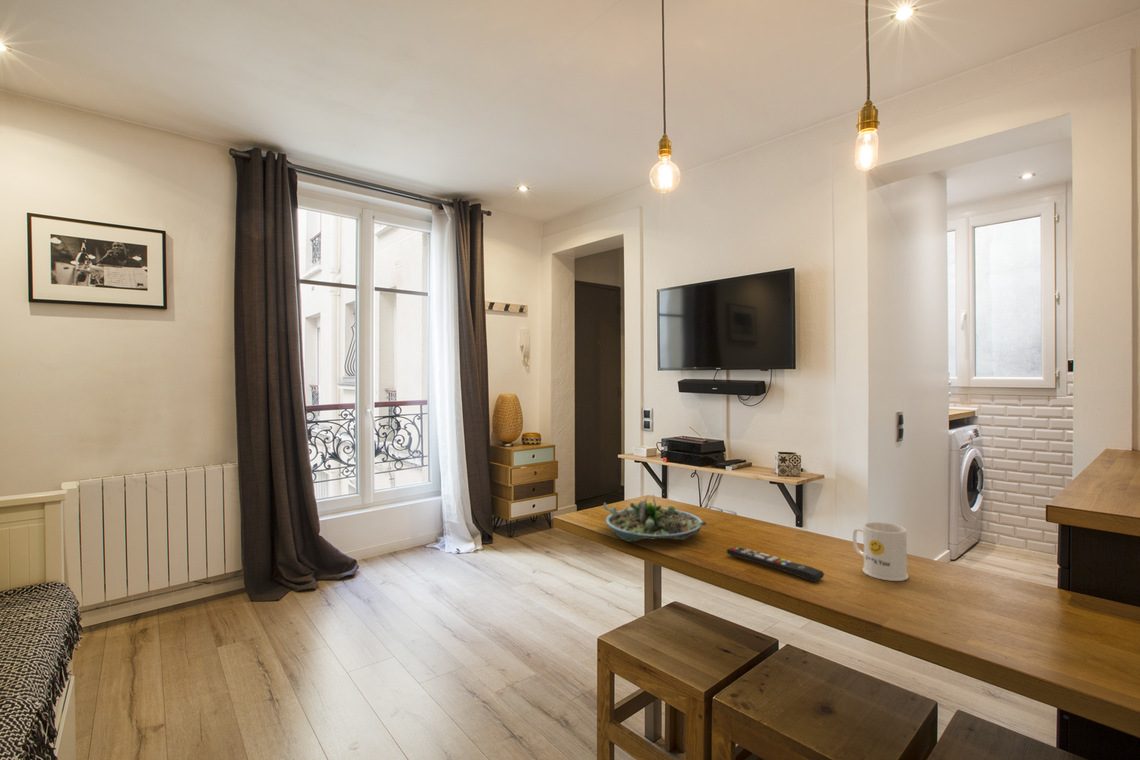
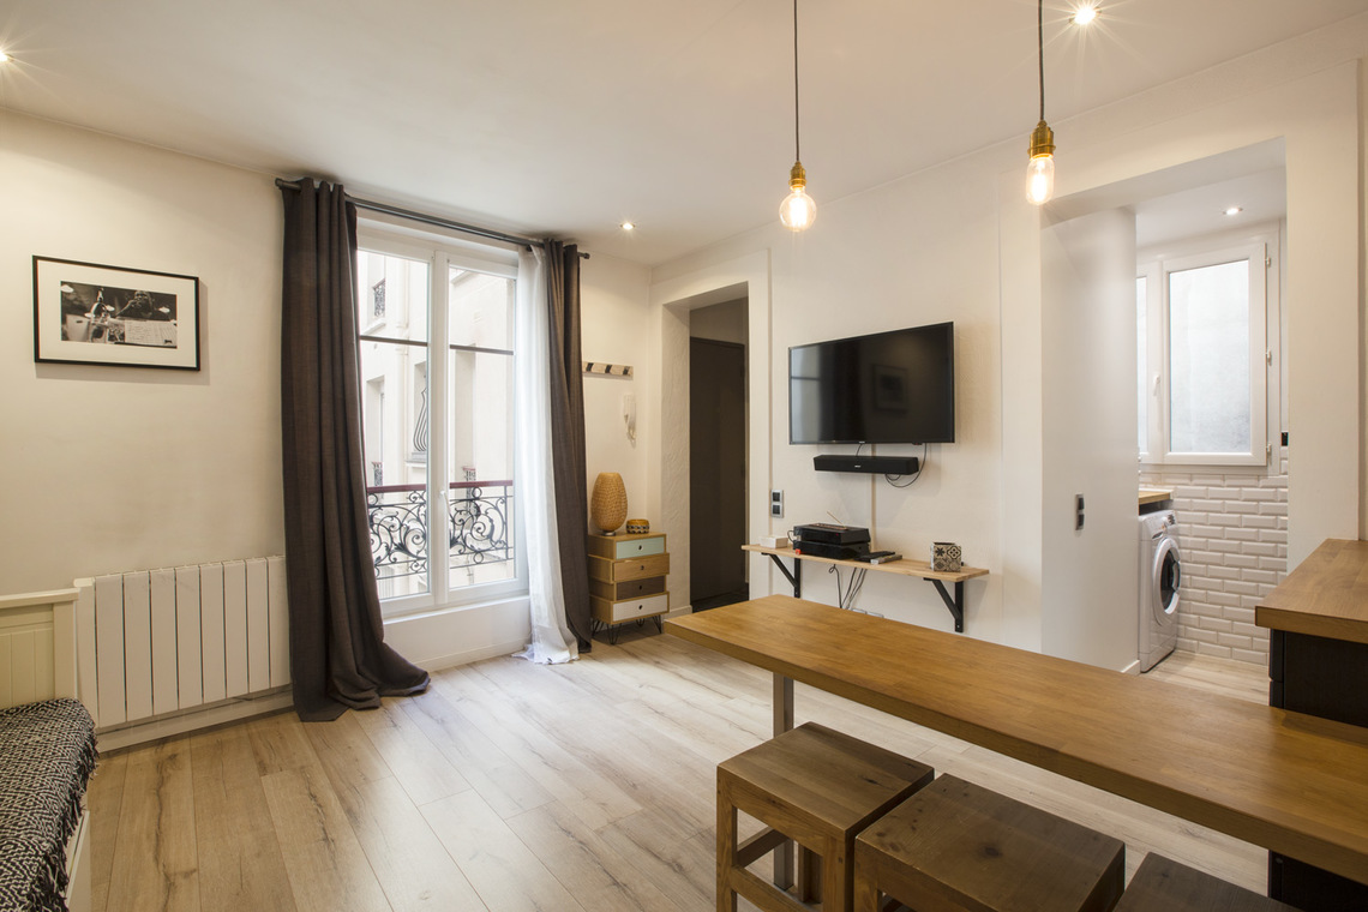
- remote control [725,545,825,583]
- mug [852,521,910,582]
- succulent planter [603,493,708,543]
